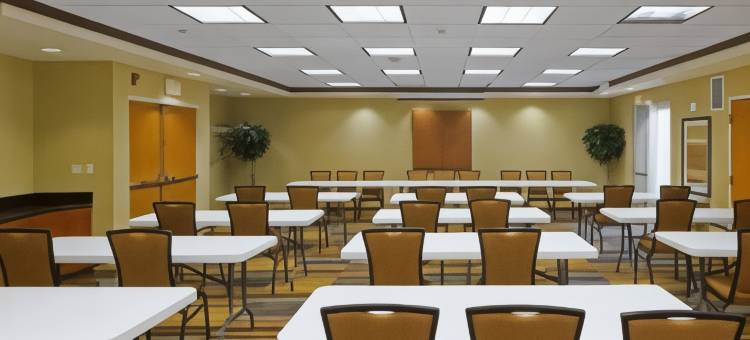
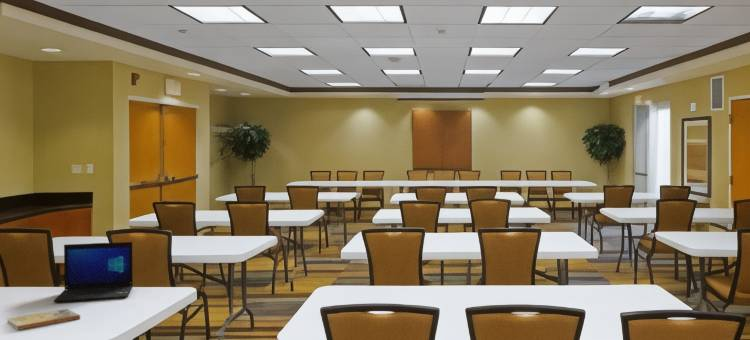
+ book [5,308,81,331]
+ laptop [53,241,134,303]
